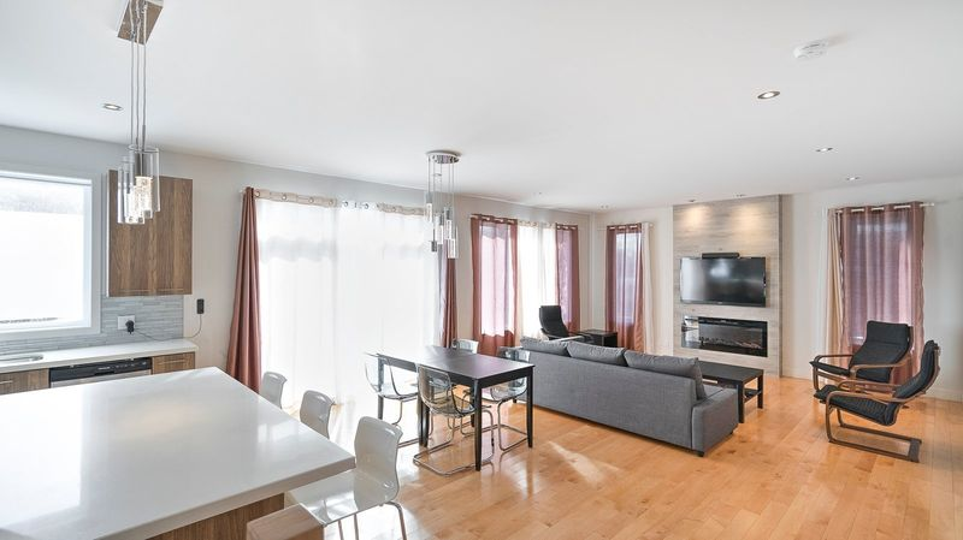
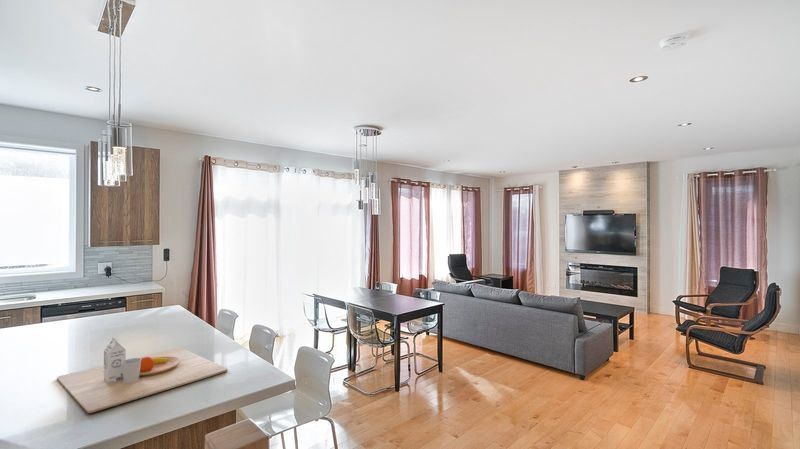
+ cutting board [56,336,228,414]
